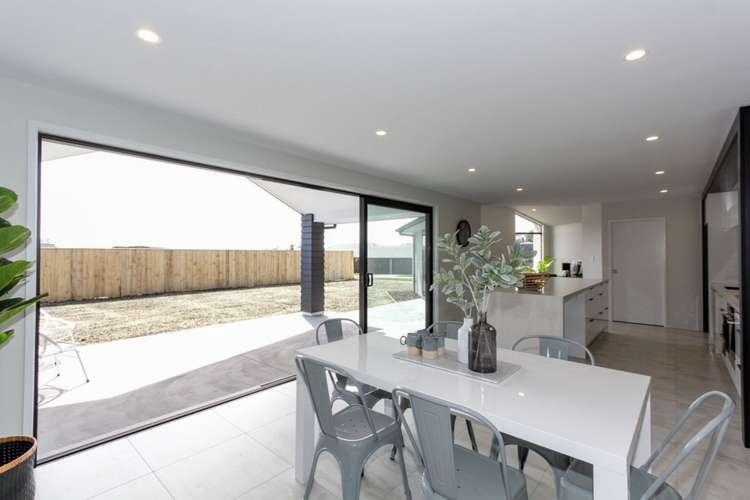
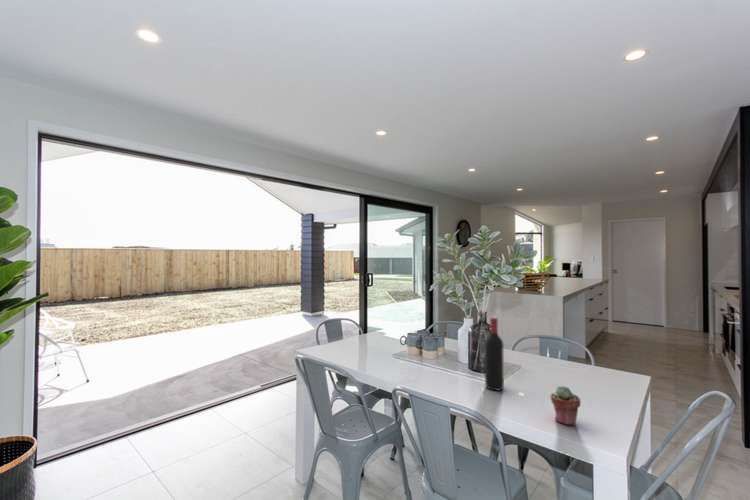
+ wine bottle [484,316,505,392]
+ potted succulent [550,385,581,427]
